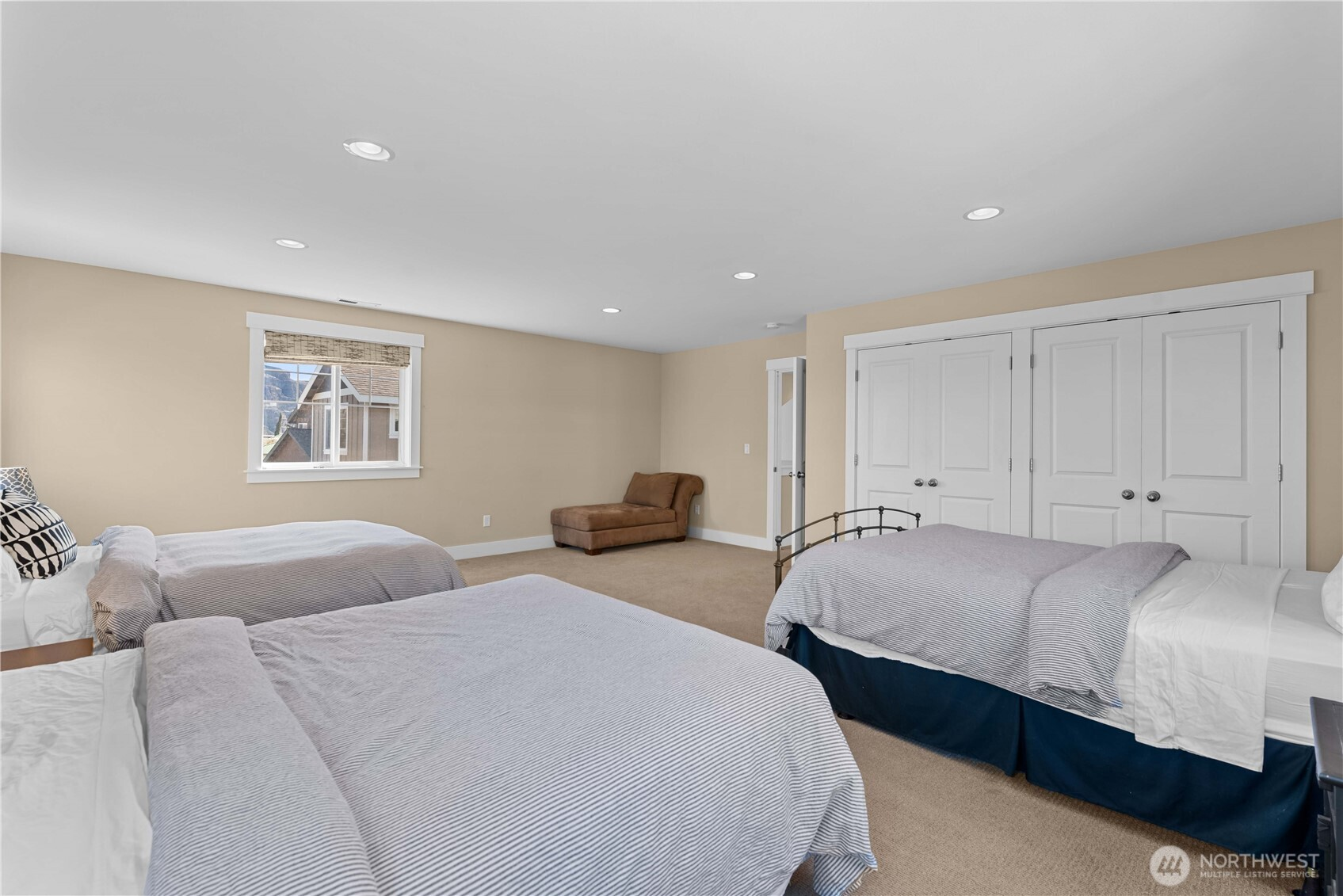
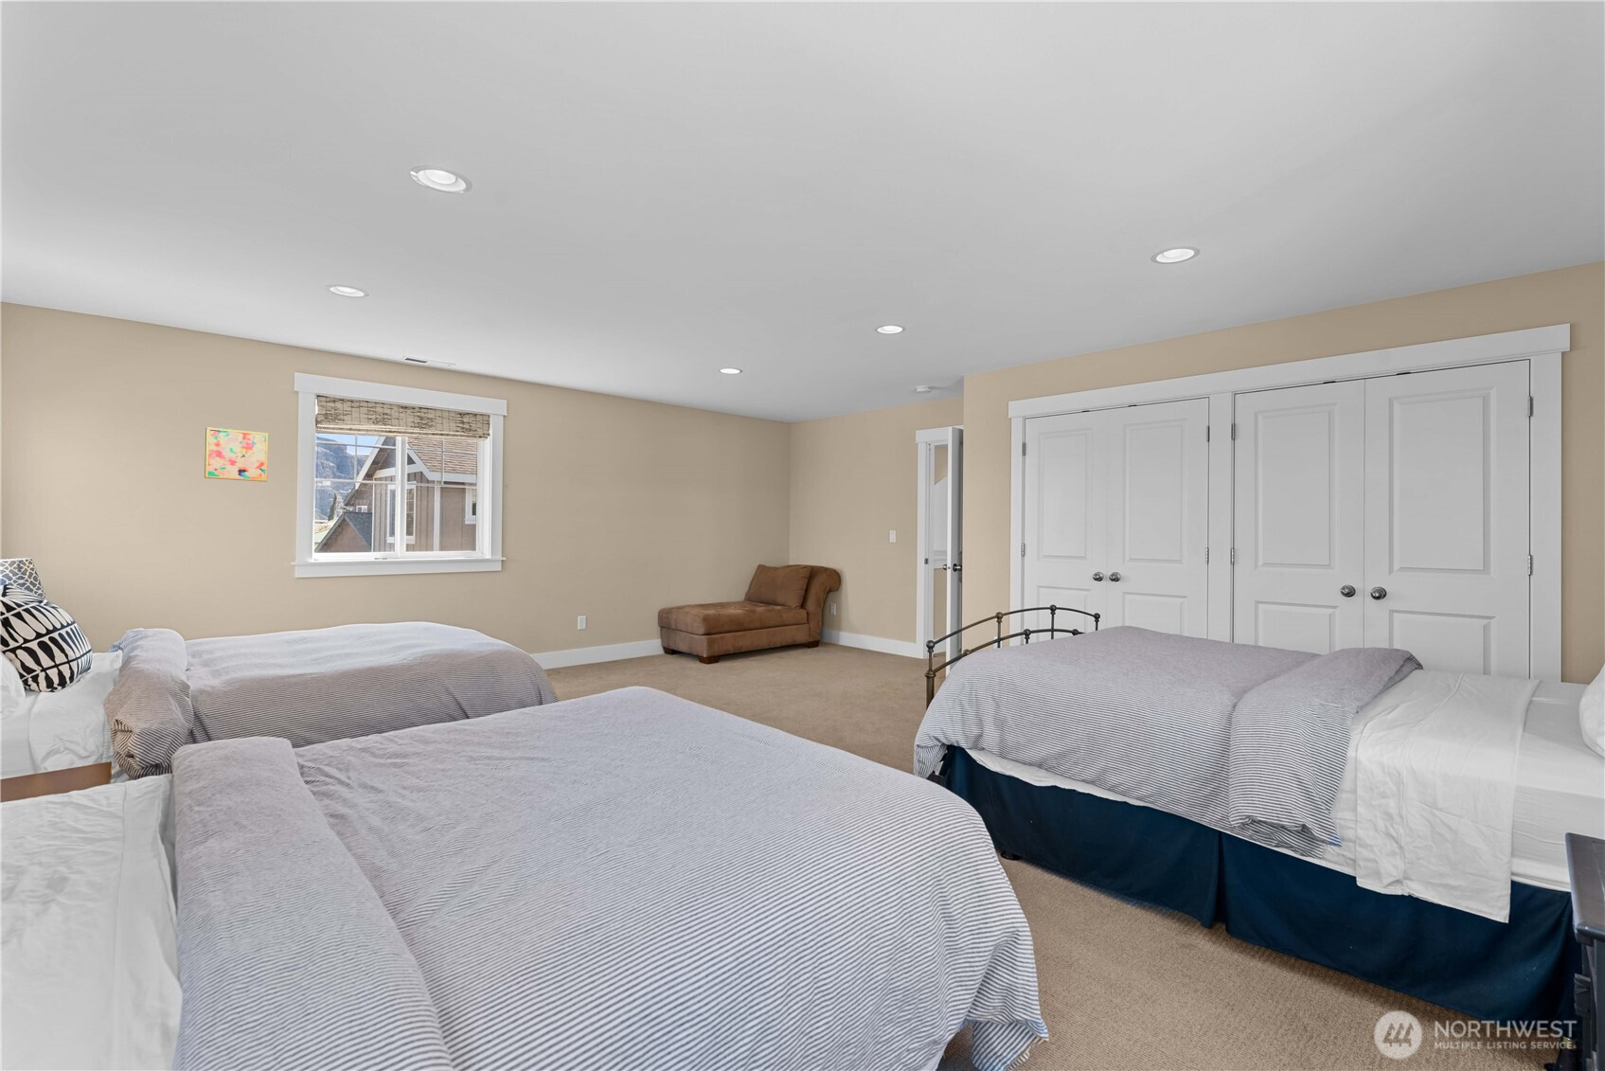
+ wall art [203,426,269,483]
